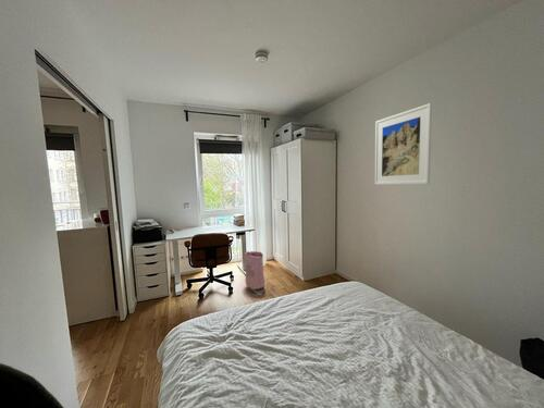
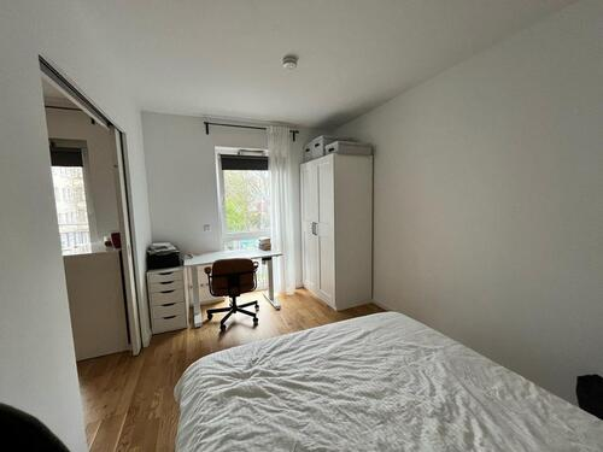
- bag [244,250,265,295]
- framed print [374,102,433,186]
